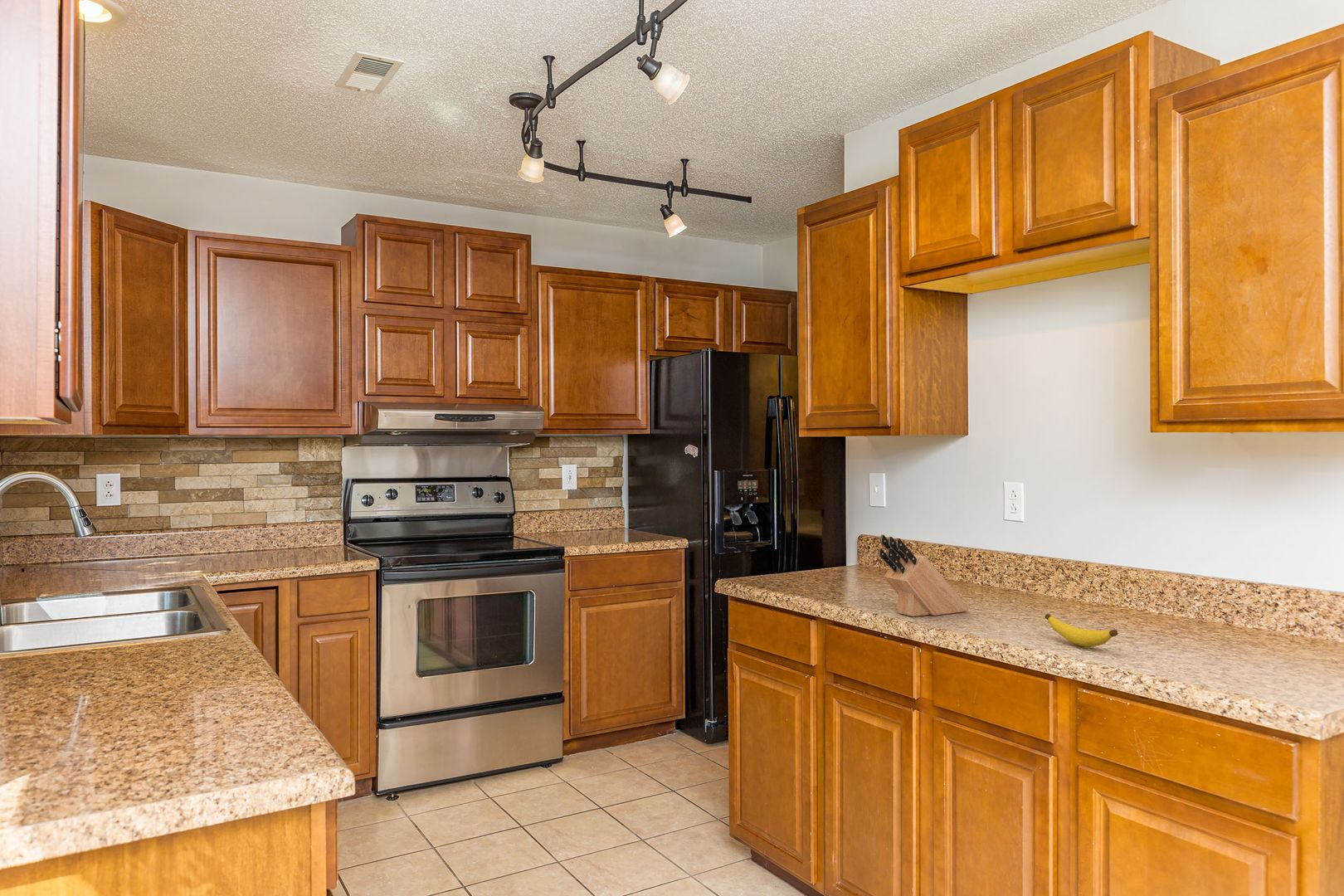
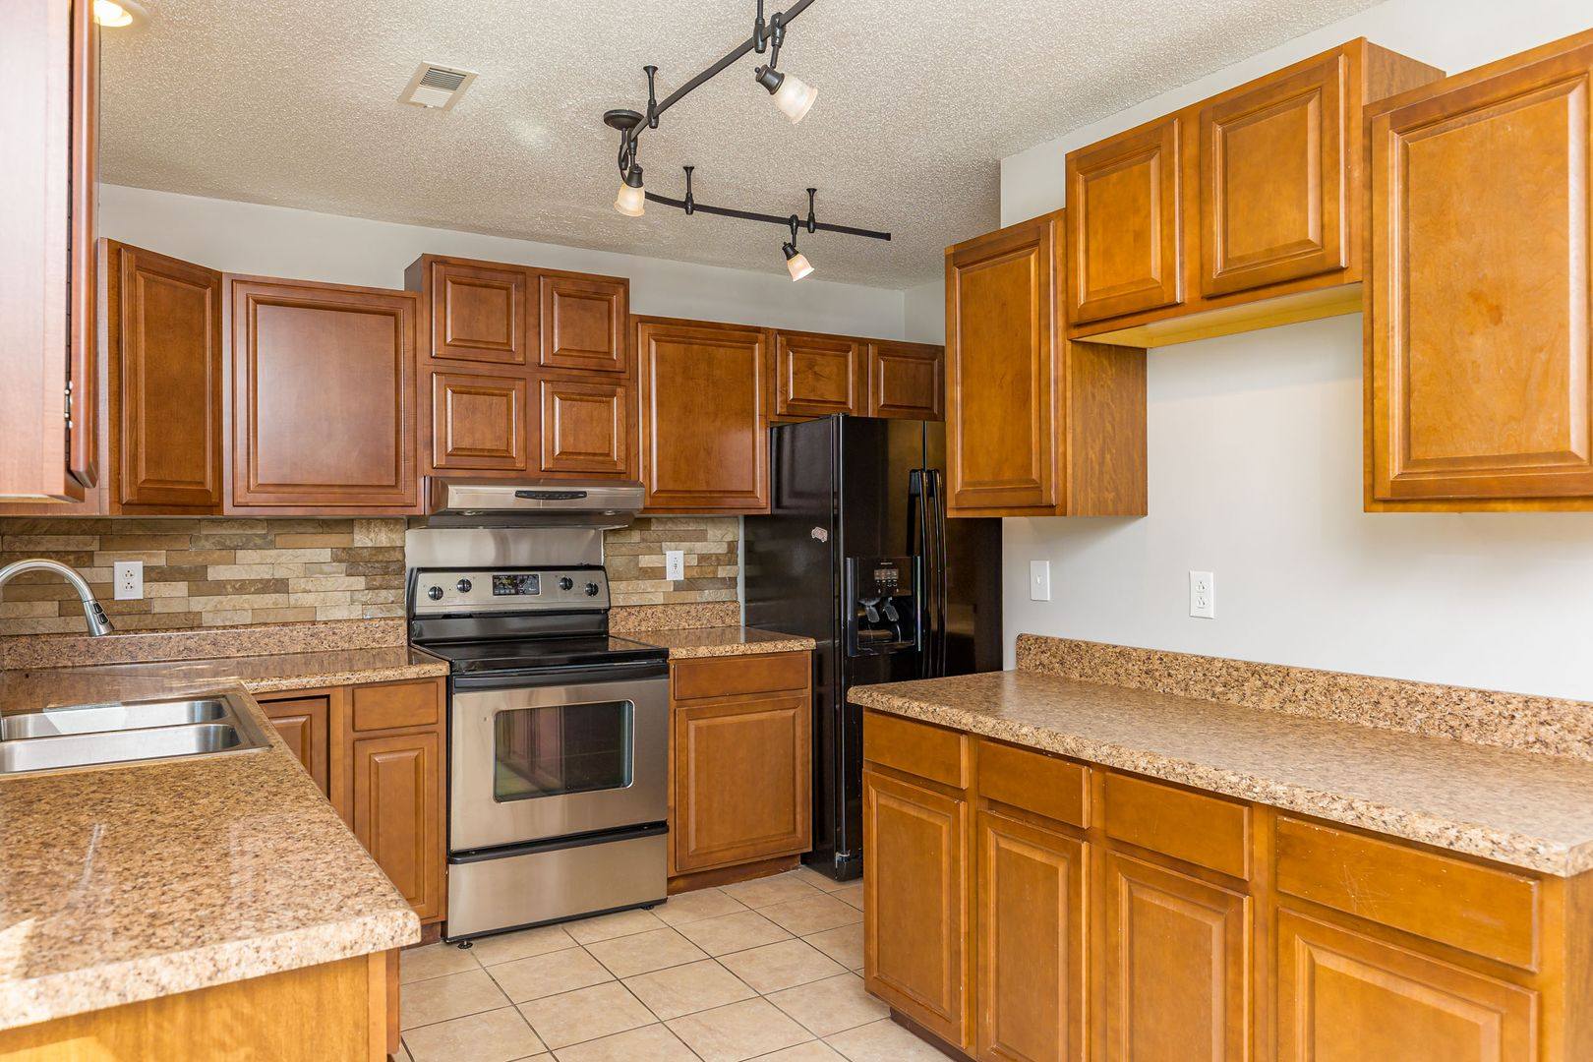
- banana [1044,613,1119,648]
- knife block [878,533,970,617]
